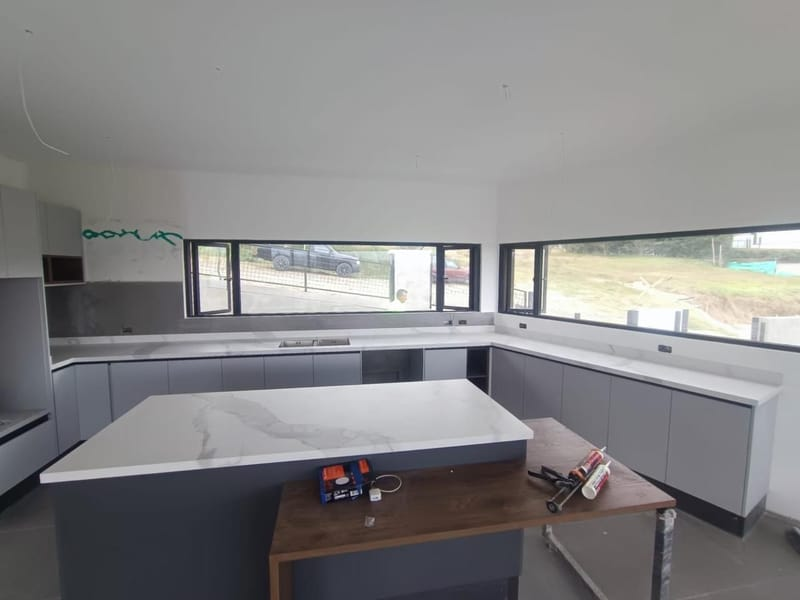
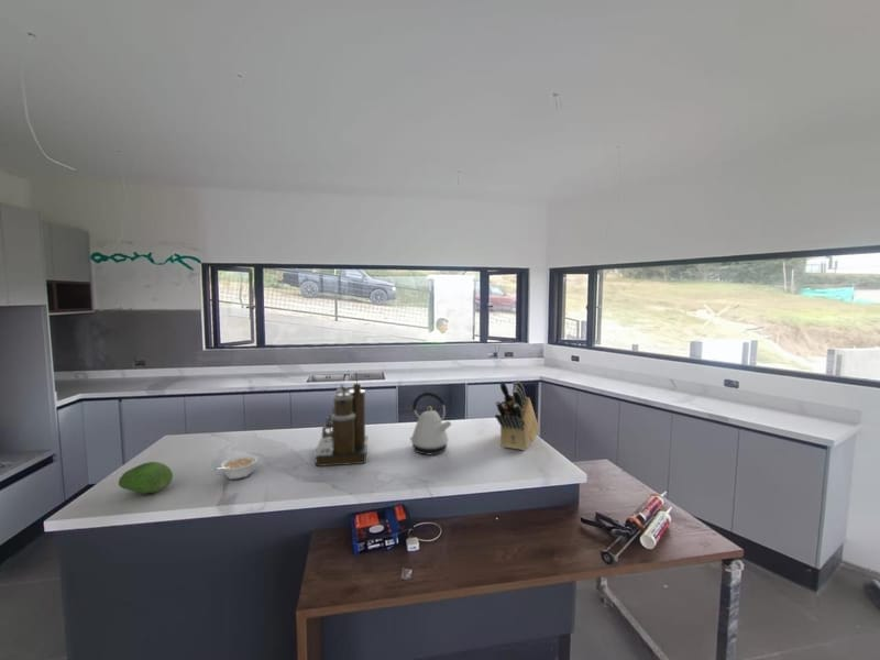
+ kettle [409,392,453,455]
+ legume [215,453,258,481]
+ fruit [118,461,174,495]
+ coffee maker [312,371,369,468]
+ knife block [494,380,540,451]
